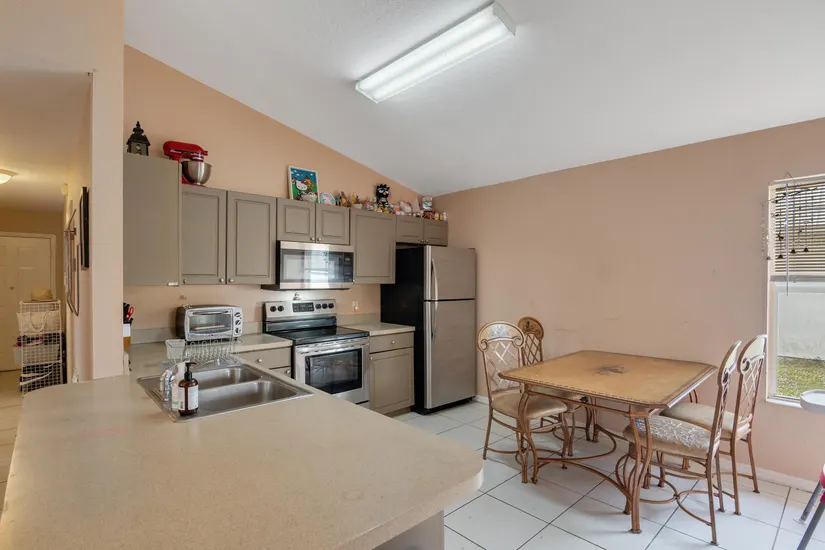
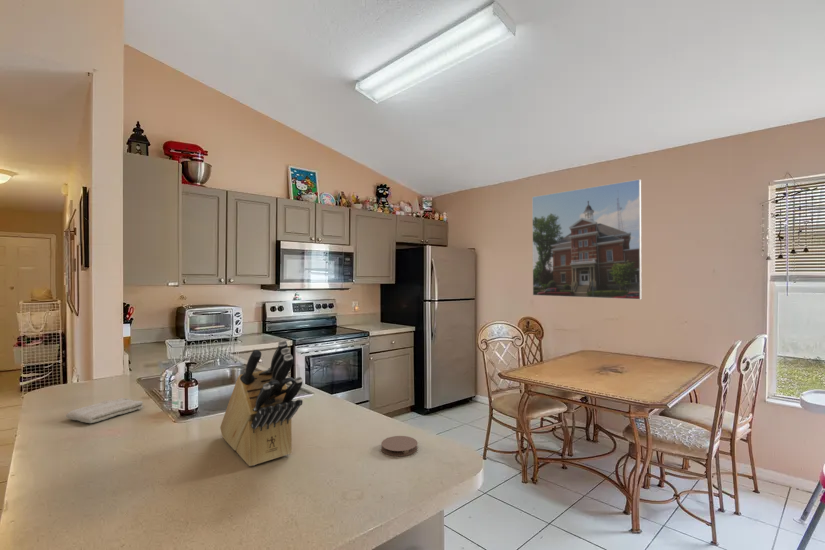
+ knife block [219,339,304,467]
+ coaster [380,435,418,457]
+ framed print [531,178,643,301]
+ washcloth [65,397,144,424]
